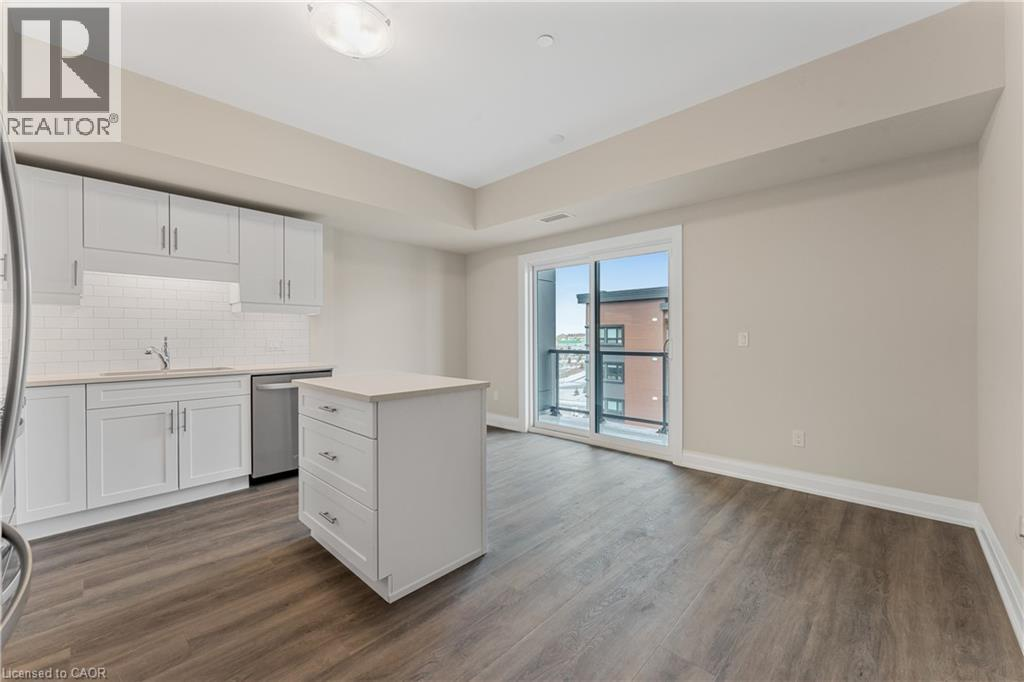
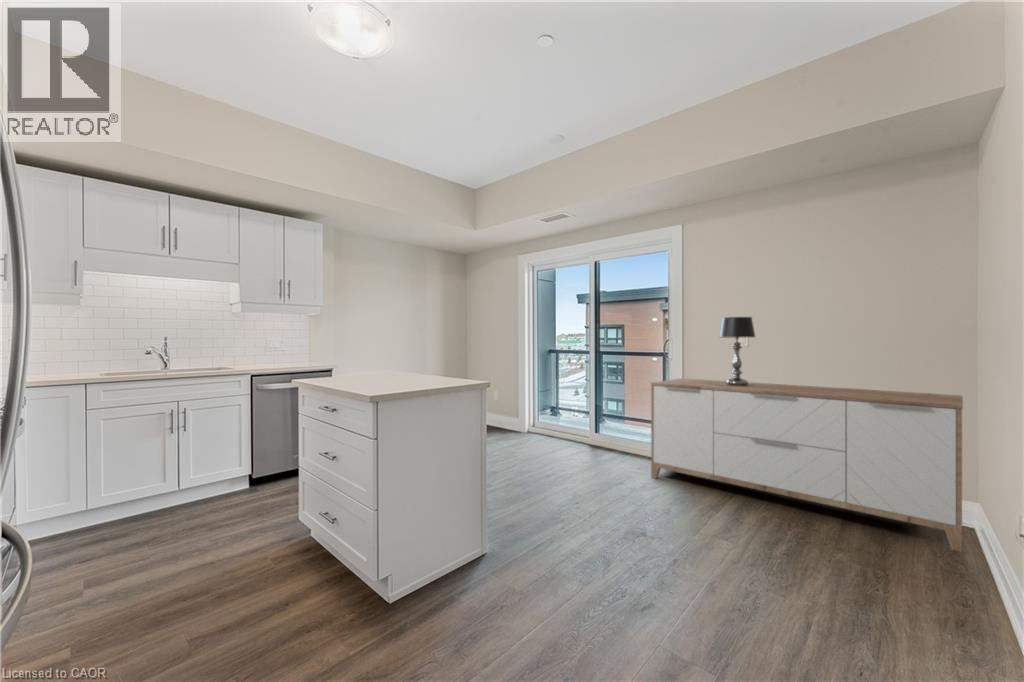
+ table lamp [718,316,756,386]
+ sideboard [650,377,964,553]
